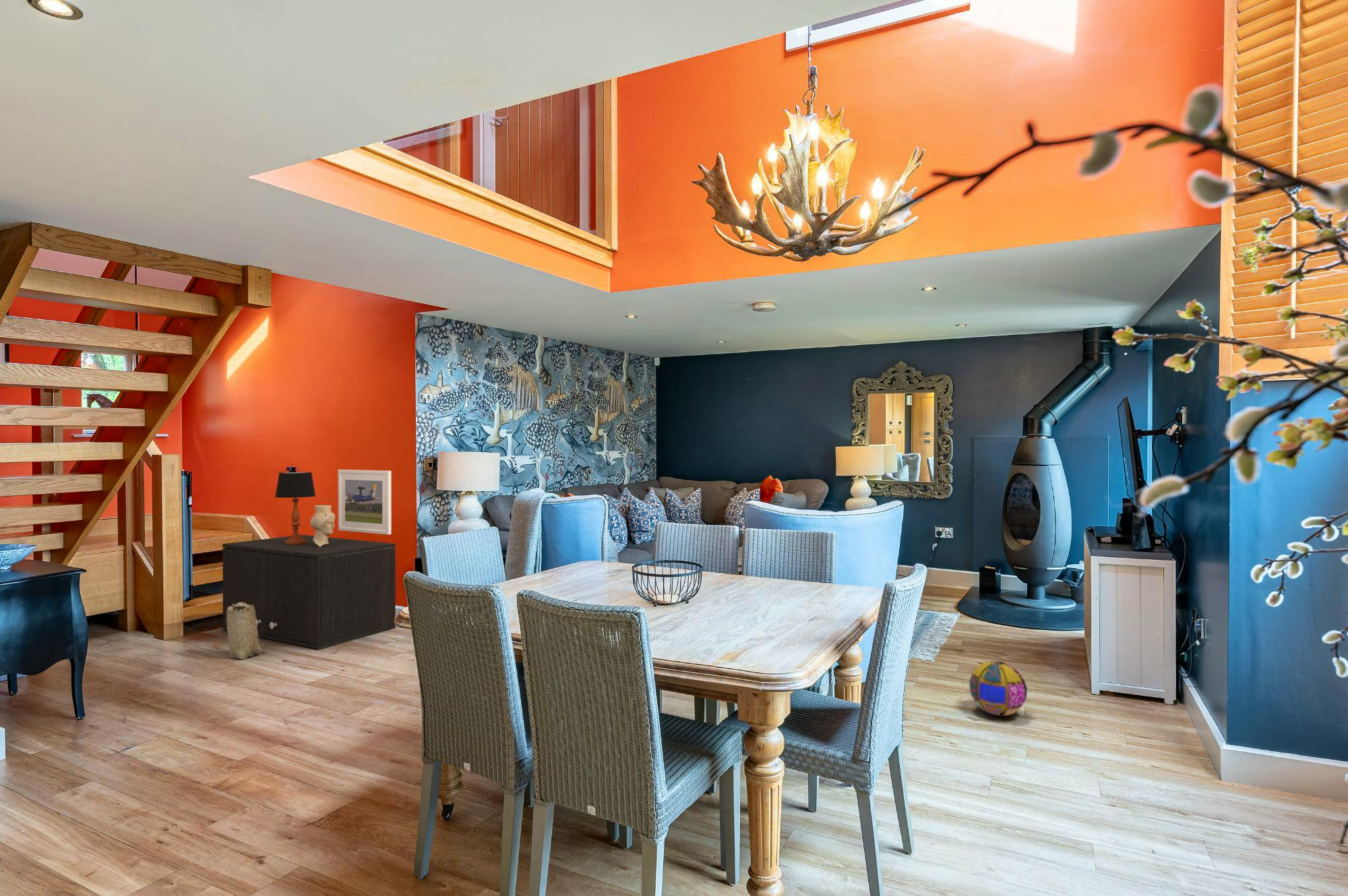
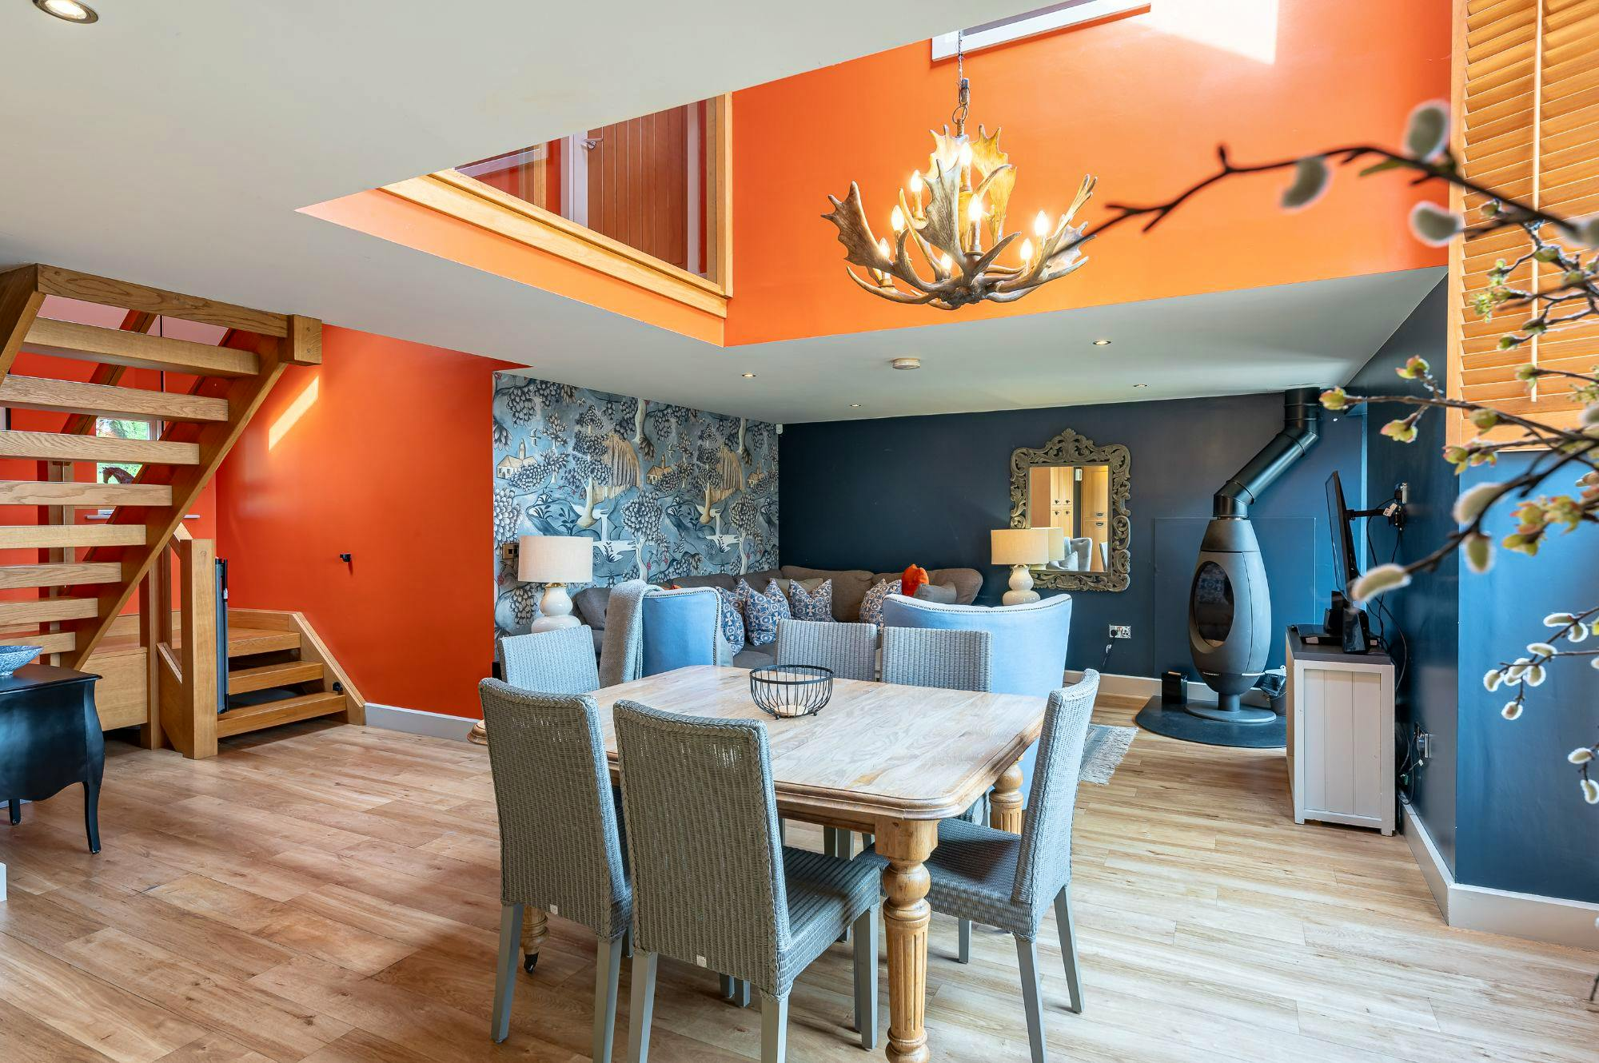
- table lamp [274,472,316,545]
- storage cabinet [222,534,396,650]
- ball [969,660,1028,717]
- basket [226,603,262,660]
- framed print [338,469,392,536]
- decorative vase [309,505,336,547]
